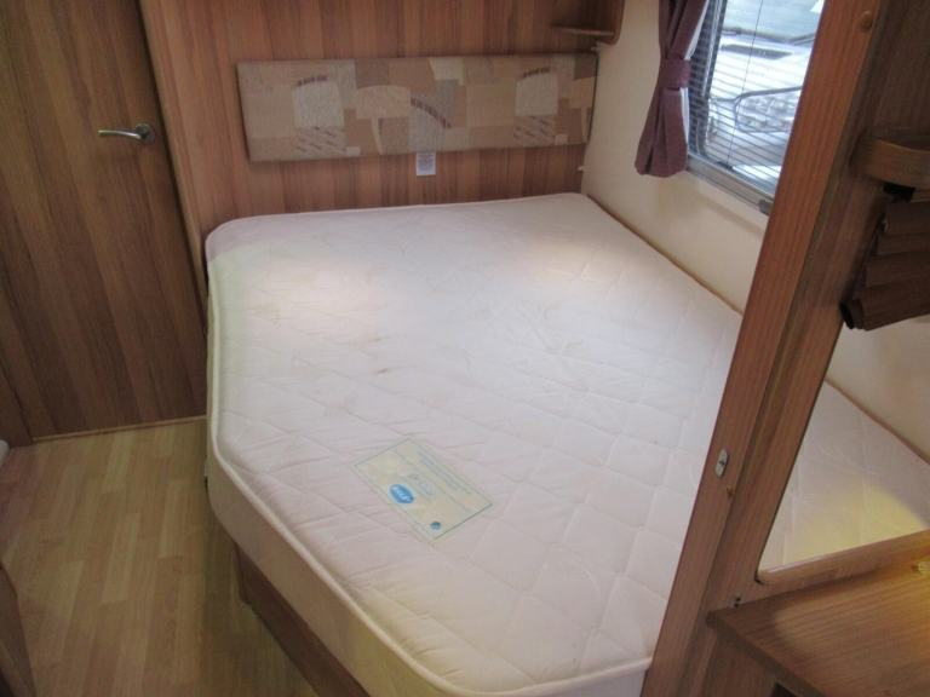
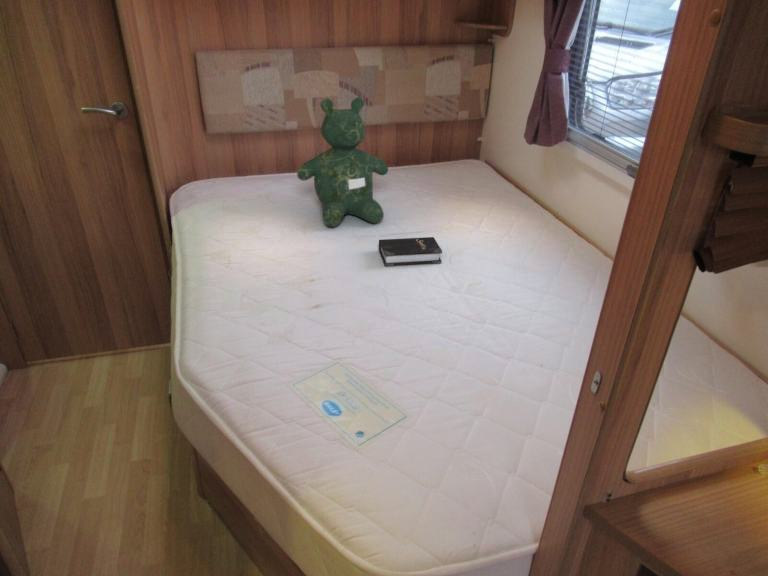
+ teddy bear [296,96,389,228]
+ hardback book [378,236,443,267]
